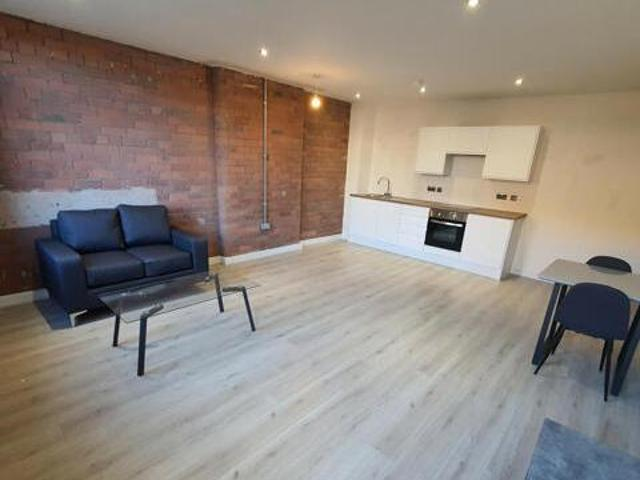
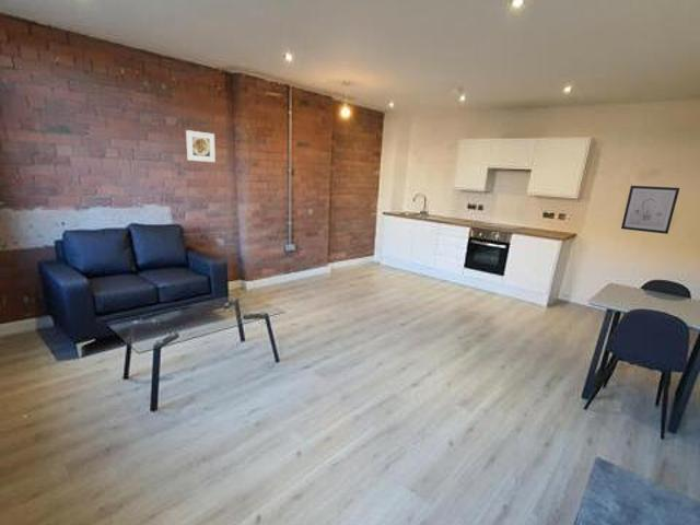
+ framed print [185,129,217,163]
+ wall art [620,185,680,235]
